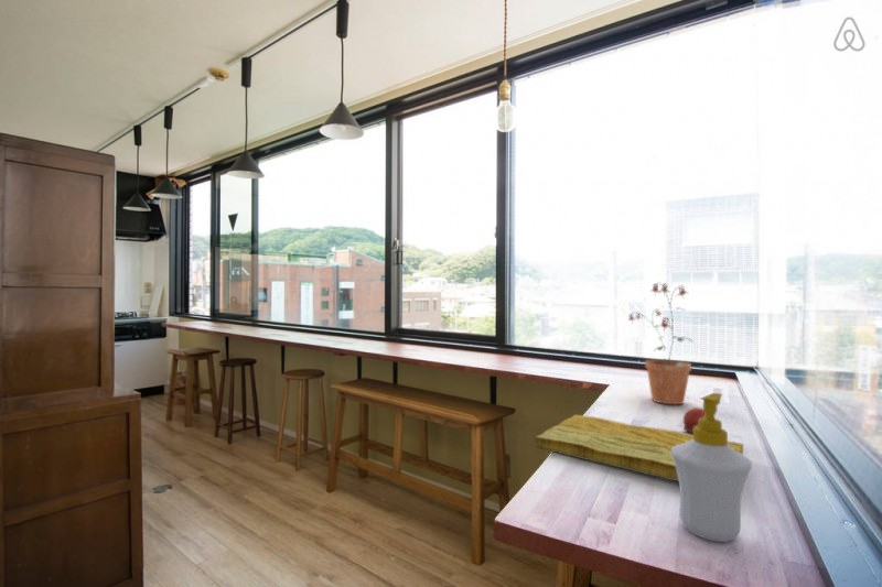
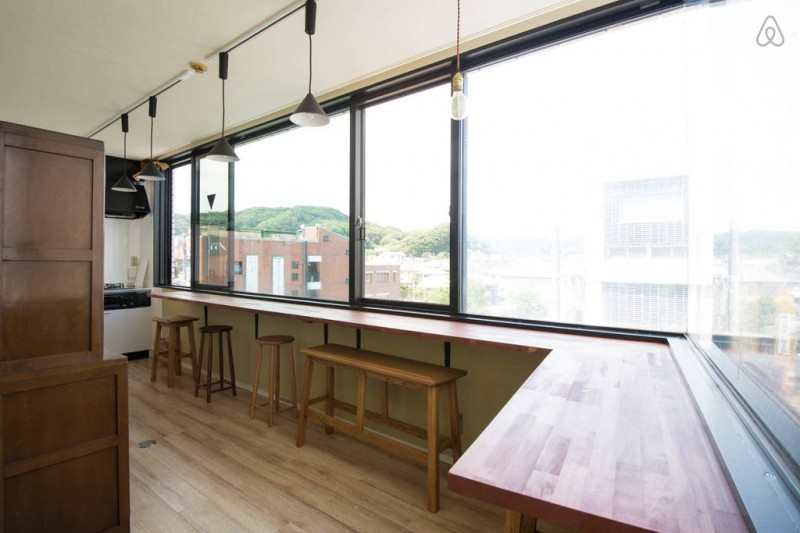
- cutting board [535,414,744,482]
- potted plant [628,281,695,405]
- fruit [682,406,706,435]
- soap bottle [671,392,753,543]
